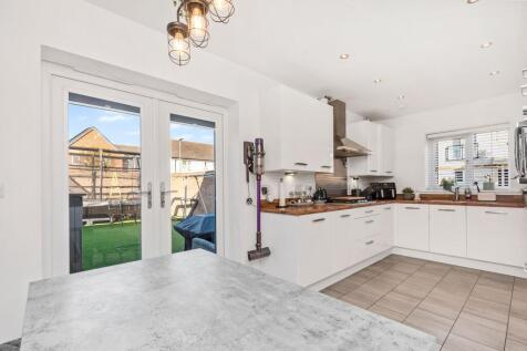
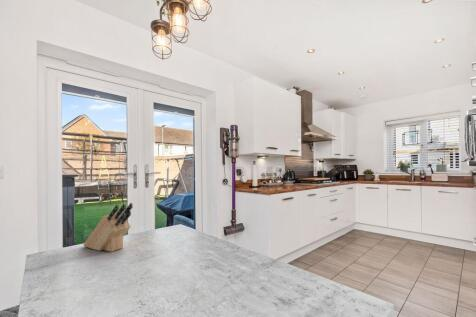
+ knife block [82,202,134,253]
